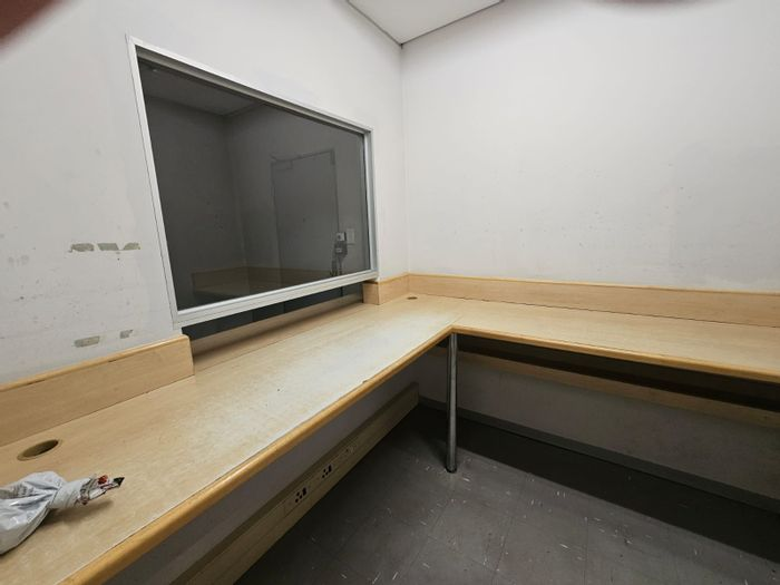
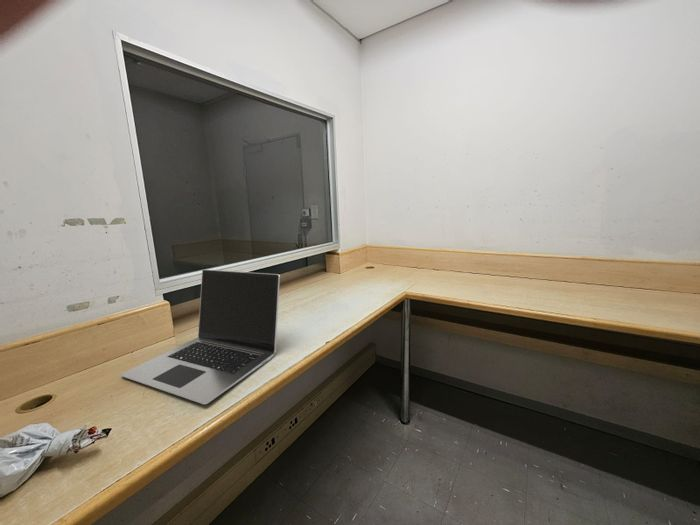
+ laptop [120,269,281,405]
